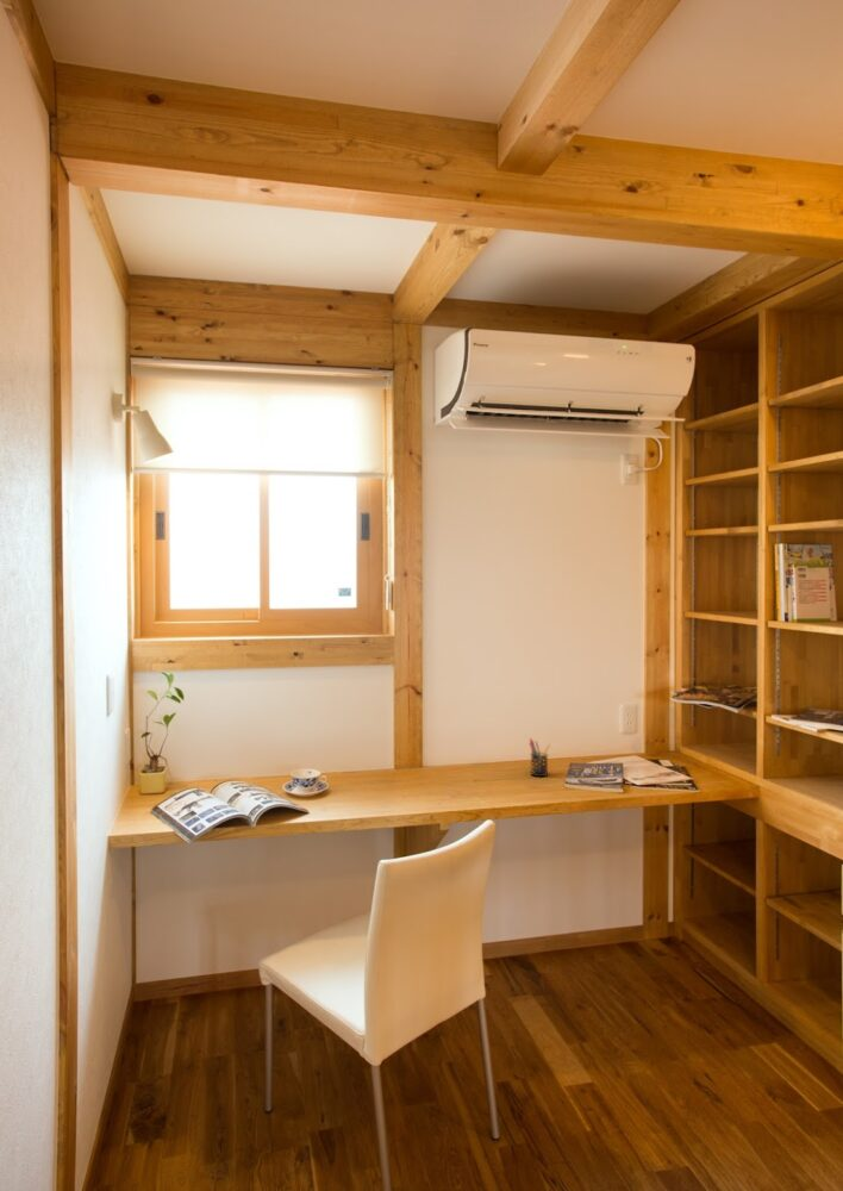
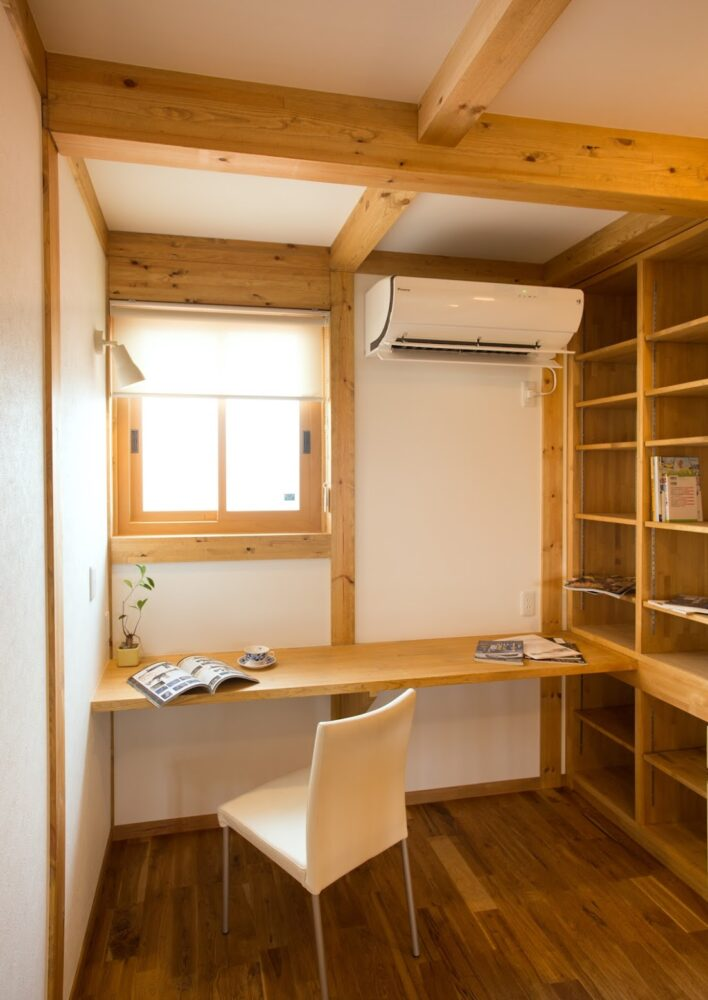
- pen holder [529,737,551,778]
